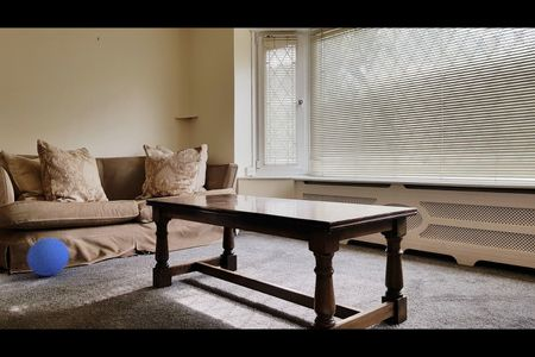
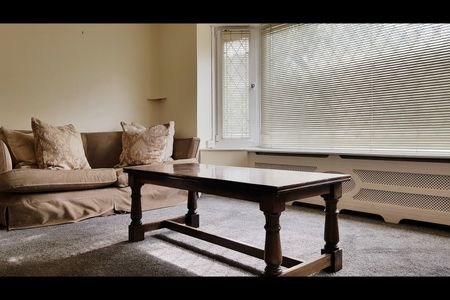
- ball [26,237,70,277]
